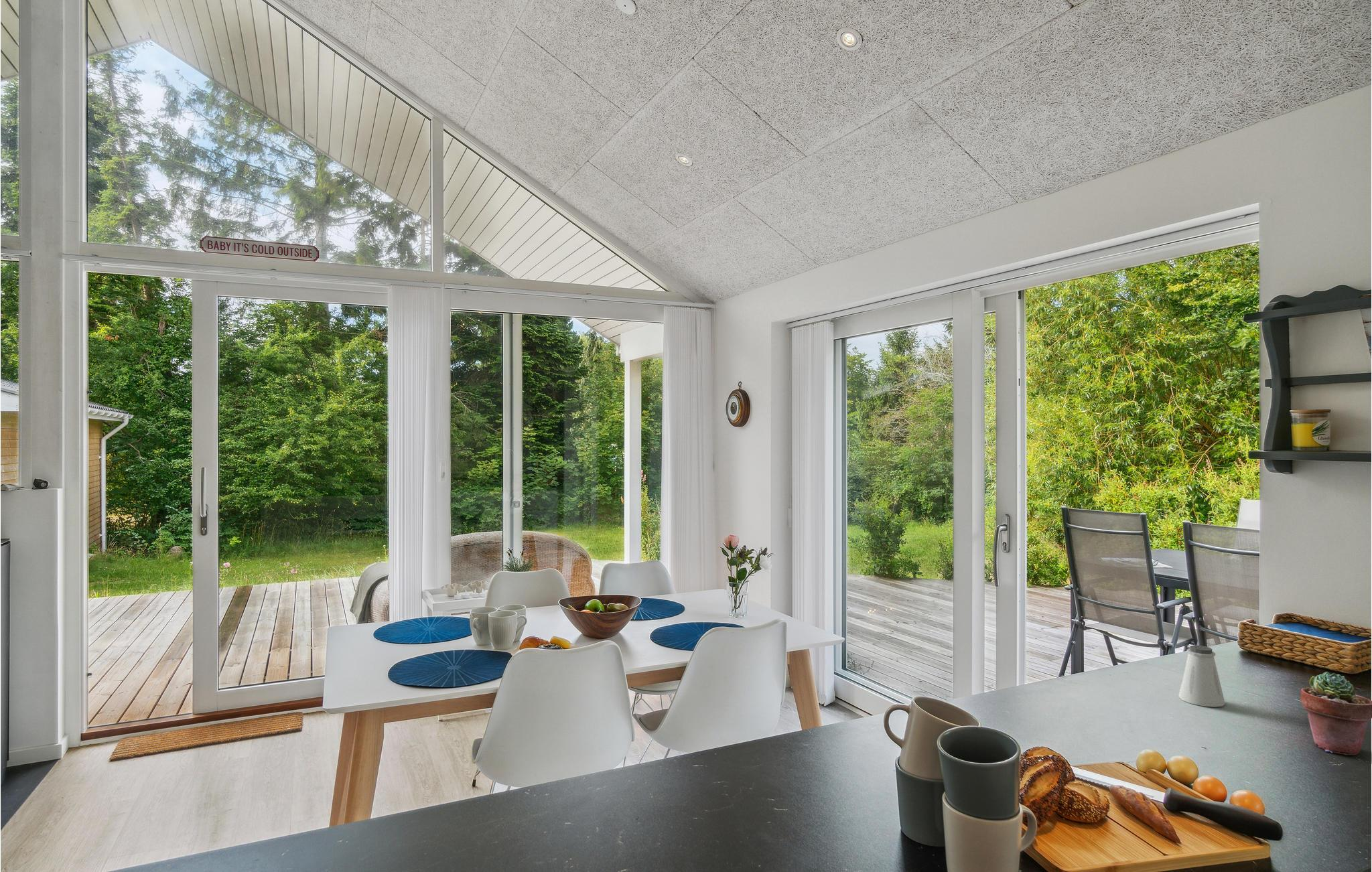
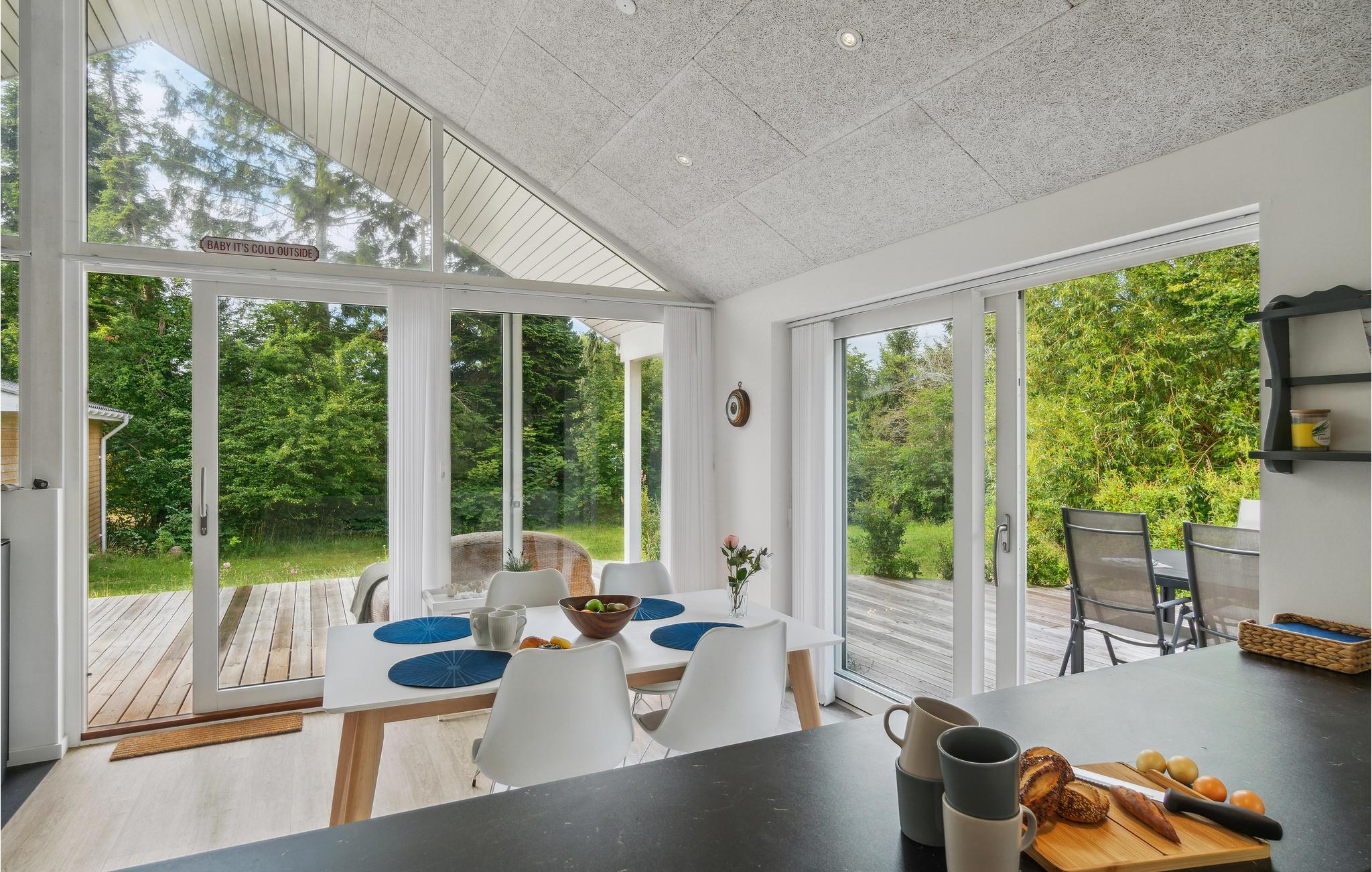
- saltshaker [1178,644,1226,708]
- potted succulent [1300,671,1372,755]
